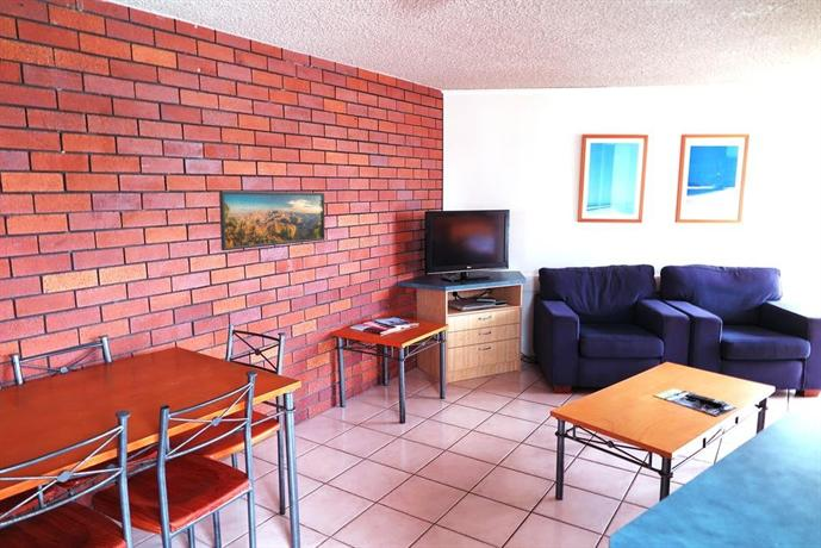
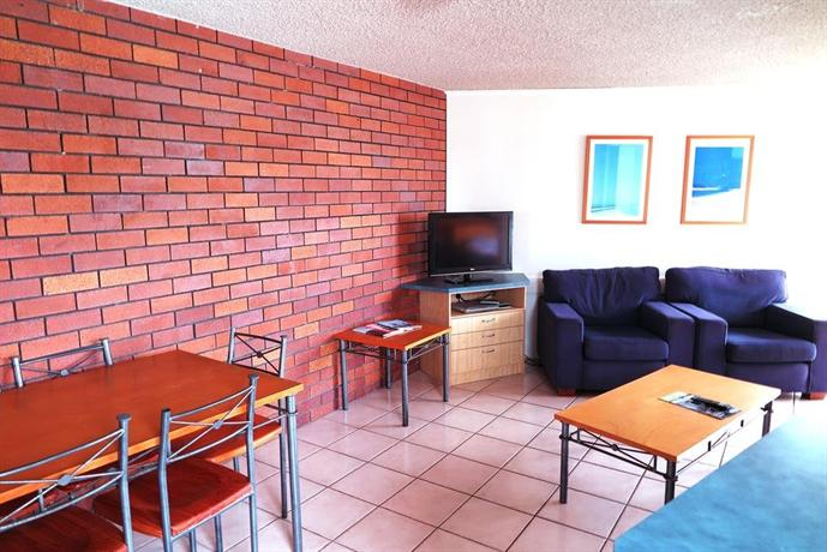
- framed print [218,189,326,251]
